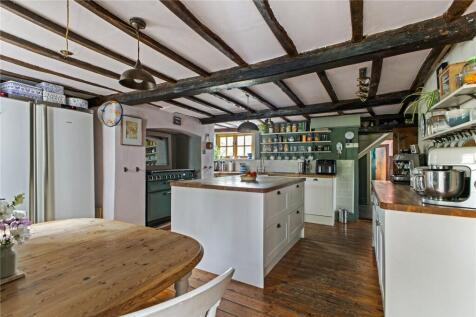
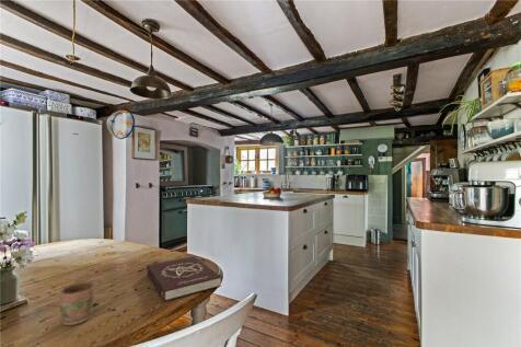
+ book [146,255,222,303]
+ mug [58,280,96,326]
